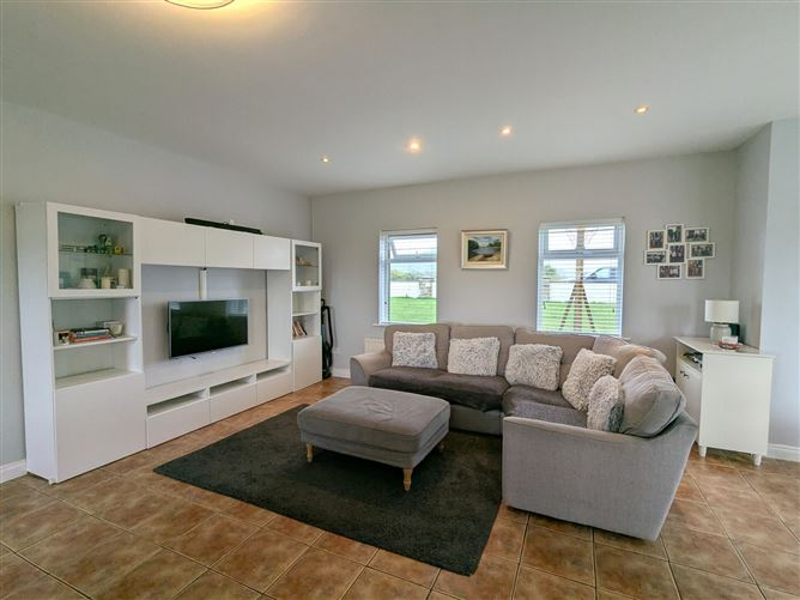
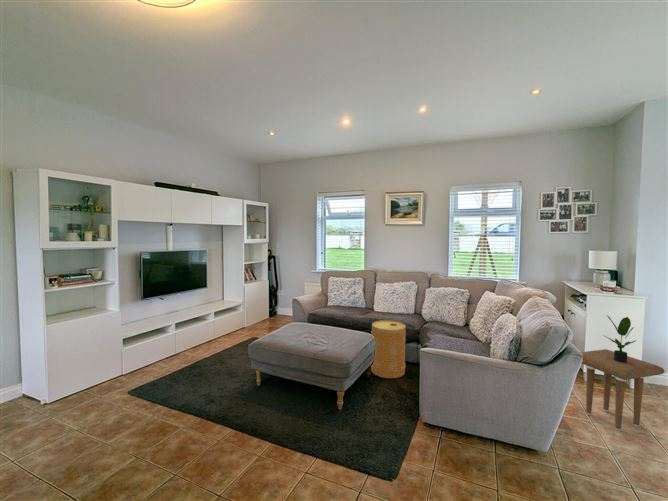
+ basket [370,319,407,379]
+ potted plant [602,315,637,363]
+ side table [580,348,666,432]
